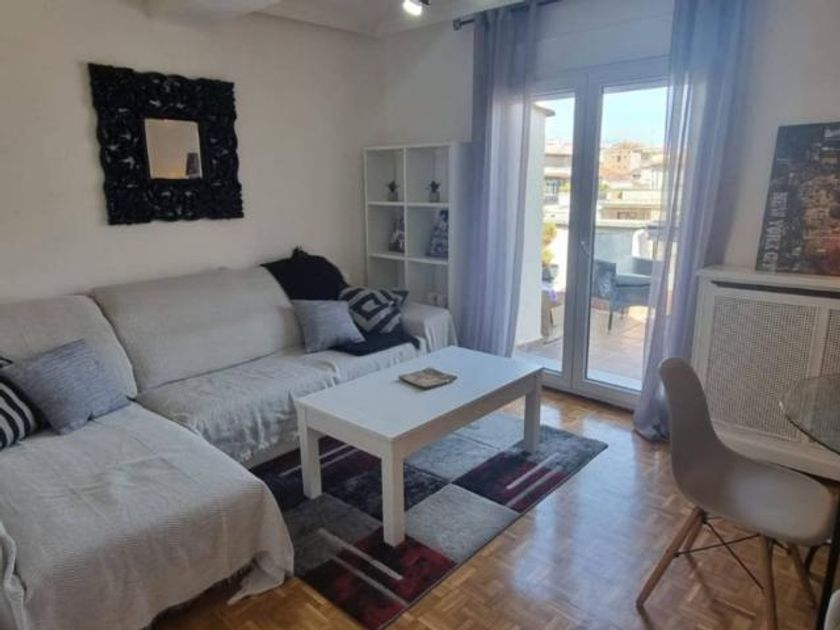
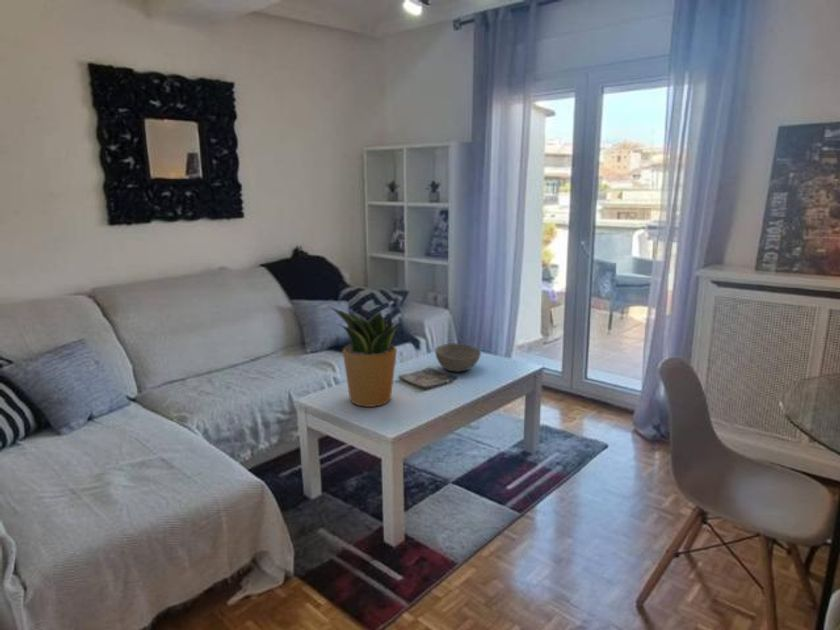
+ bowl [434,343,482,373]
+ potted plant [328,306,403,408]
